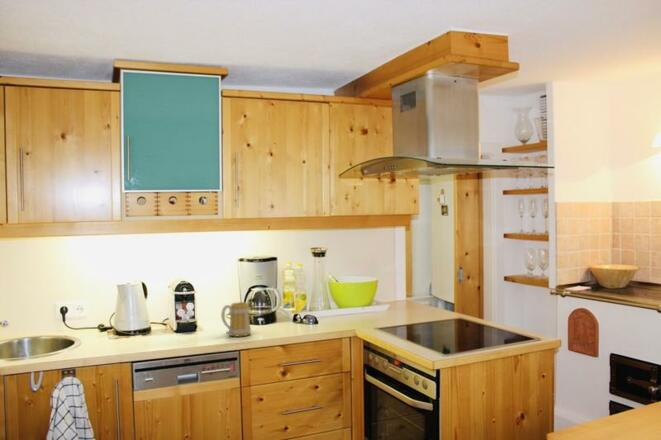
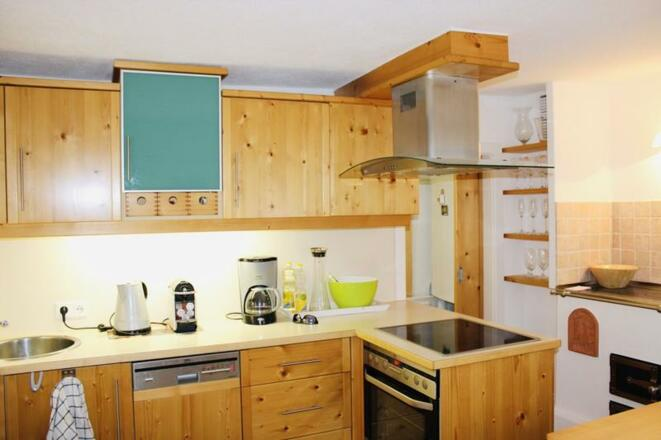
- mug [220,301,252,337]
